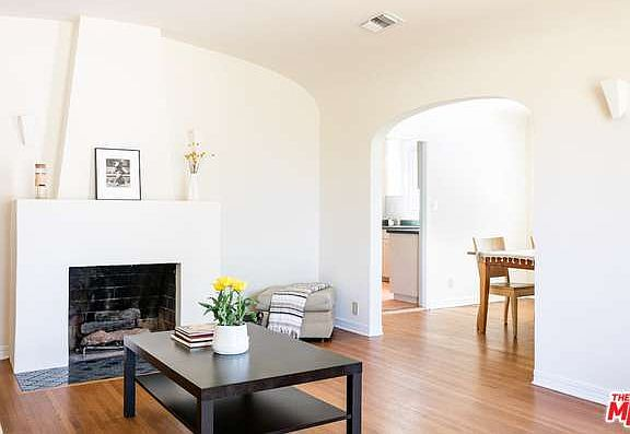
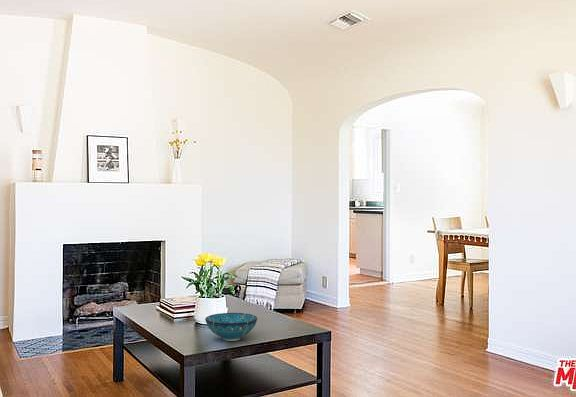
+ decorative bowl [204,312,258,342]
